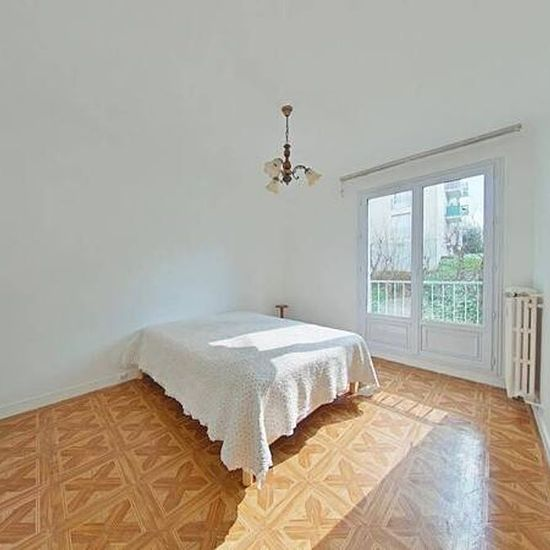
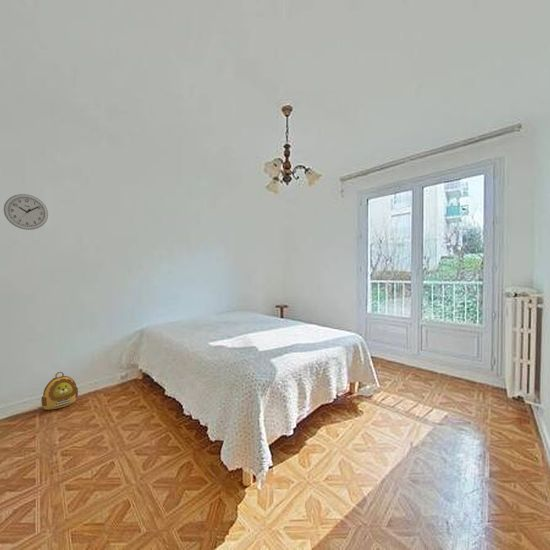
+ wall clock [3,193,49,231]
+ backpack [40,371,79,411]
